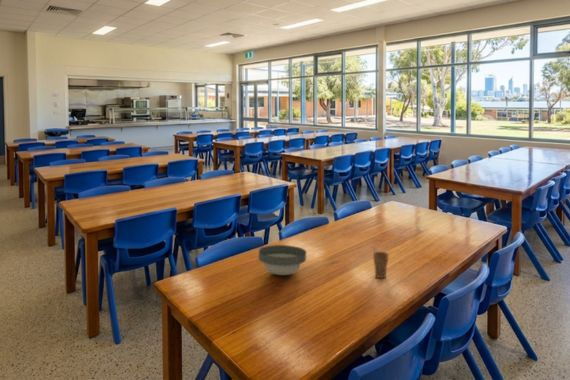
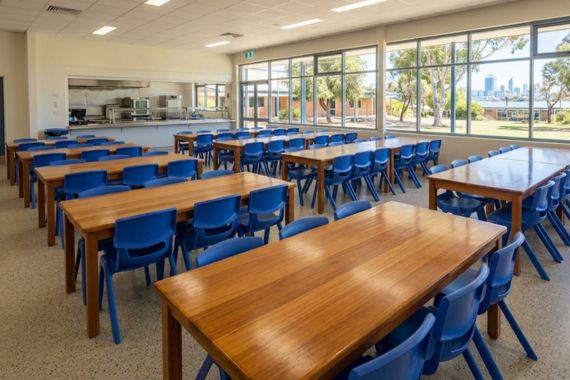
- bowl [257,244,307,276]
- cup [372,246,390,279]
